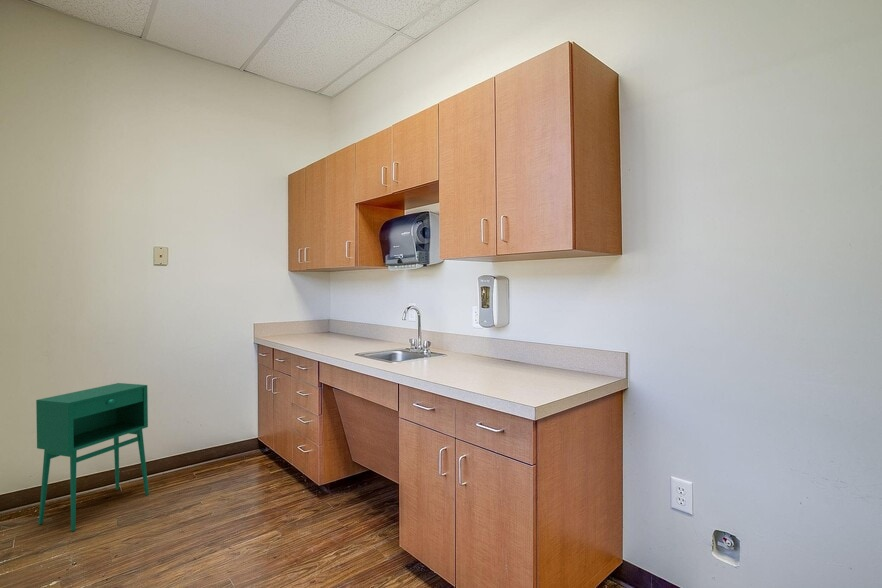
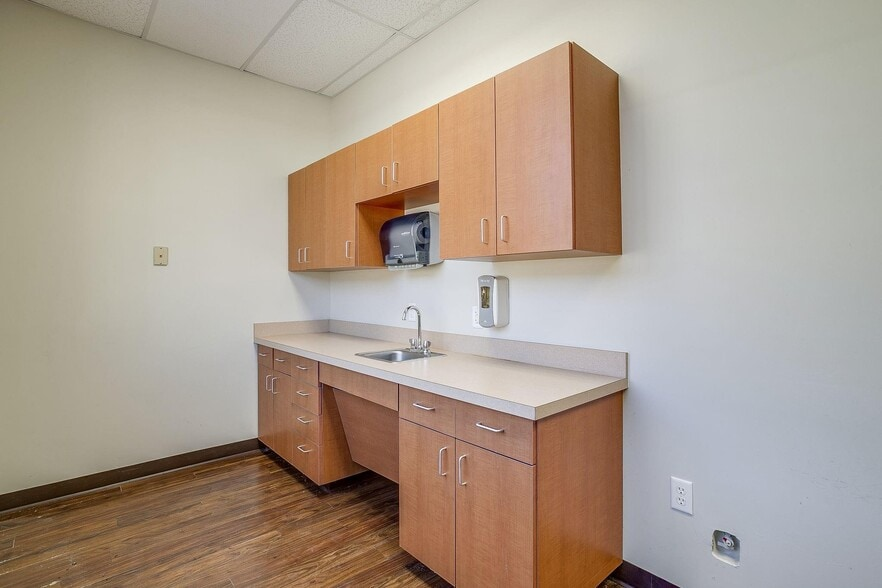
- storage cabinet [35,382,150,532]
